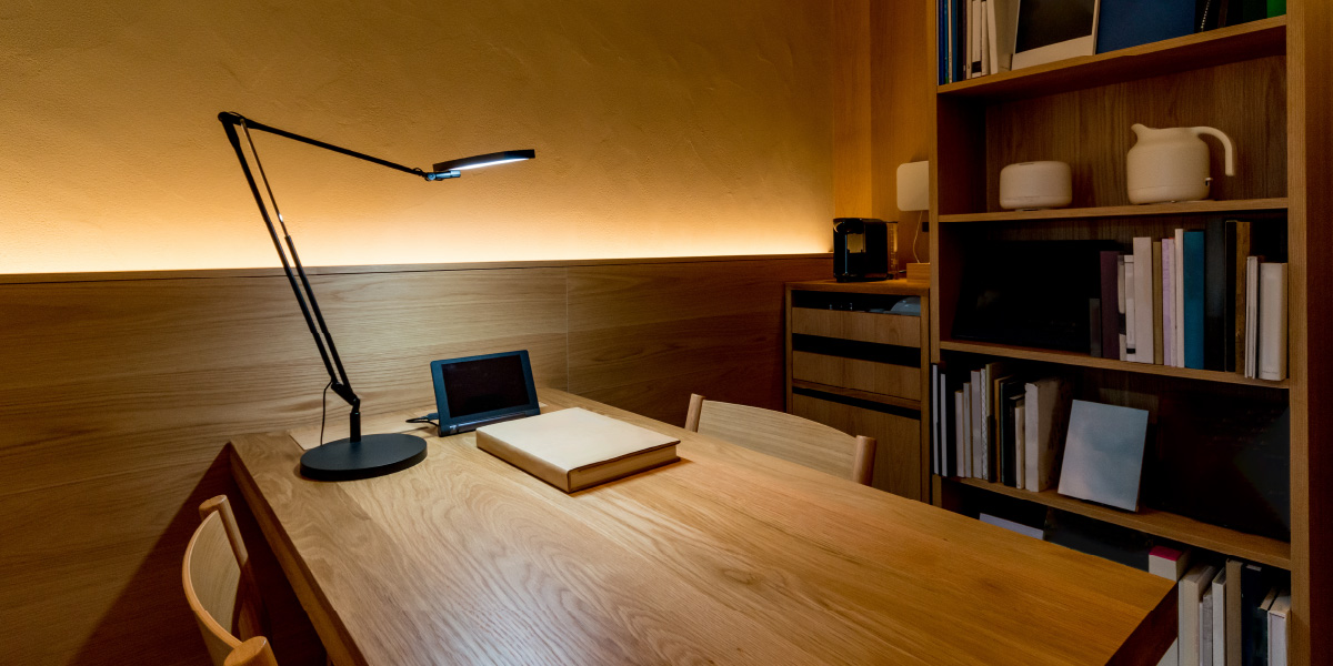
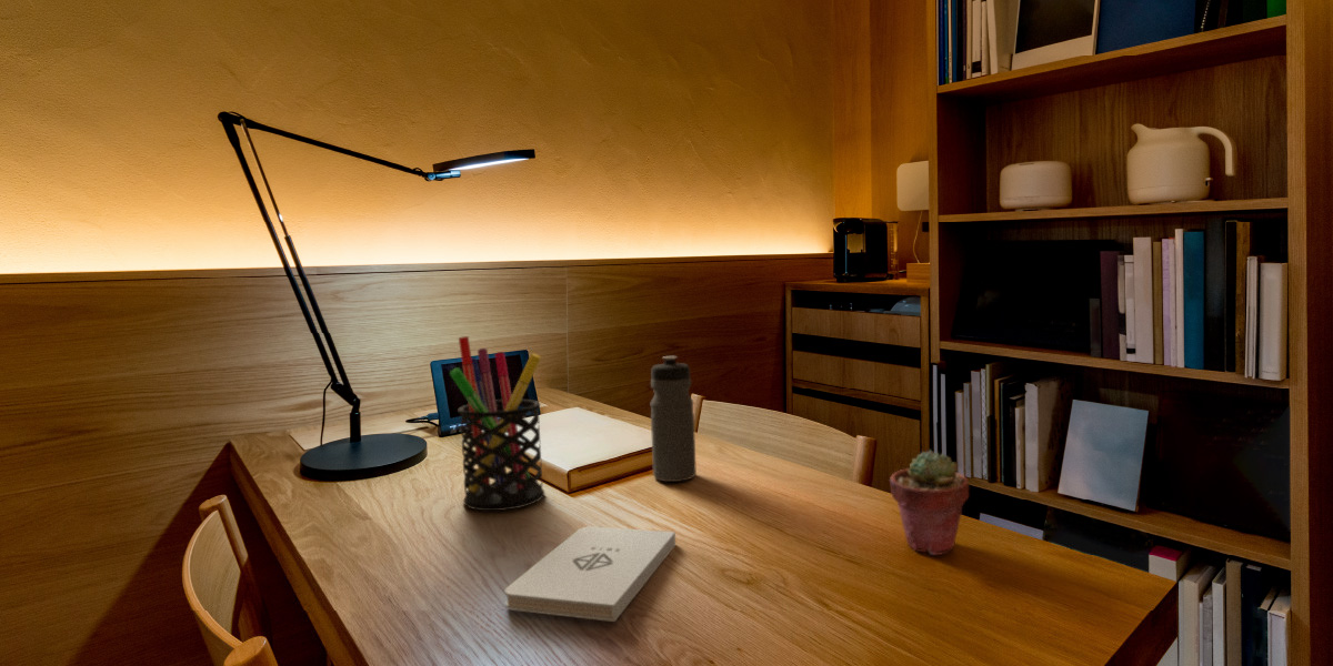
+ water bottle [649,354,698,483]
+ pen holder [449,335,545,512]
+ notepad [504,525,676,623]
+ potted succulent [889,448,970,556]
